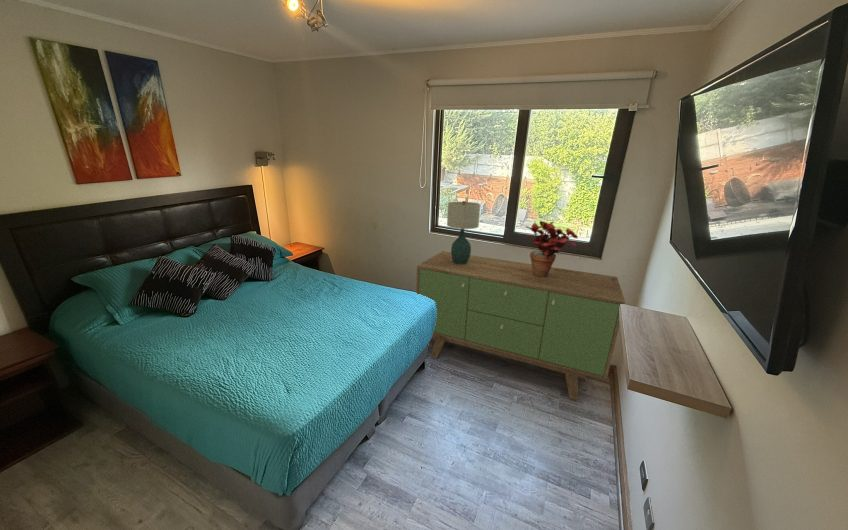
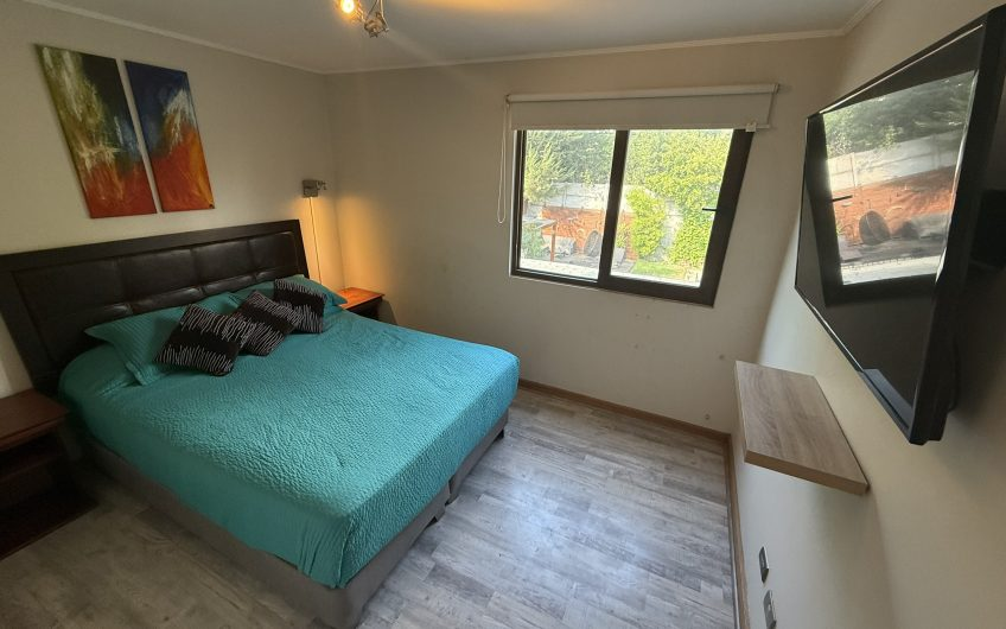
- potted plant [524,220,579,277]
- table lamp [446,200,481,265]
- sideboard [415,250,626,401]
